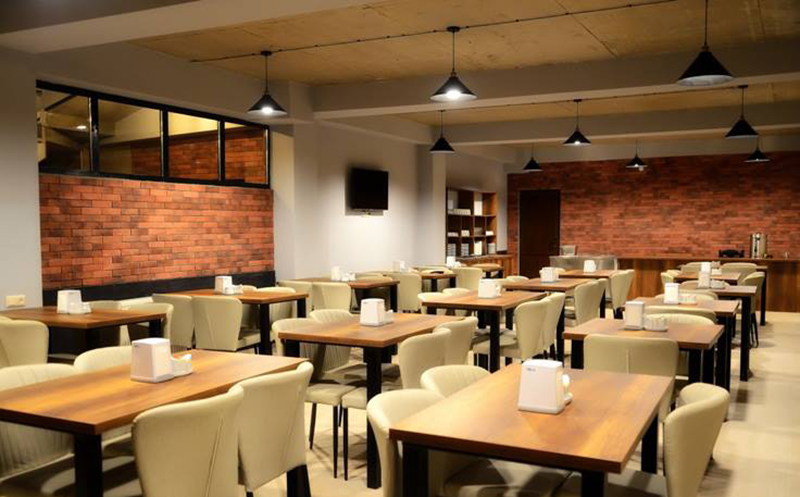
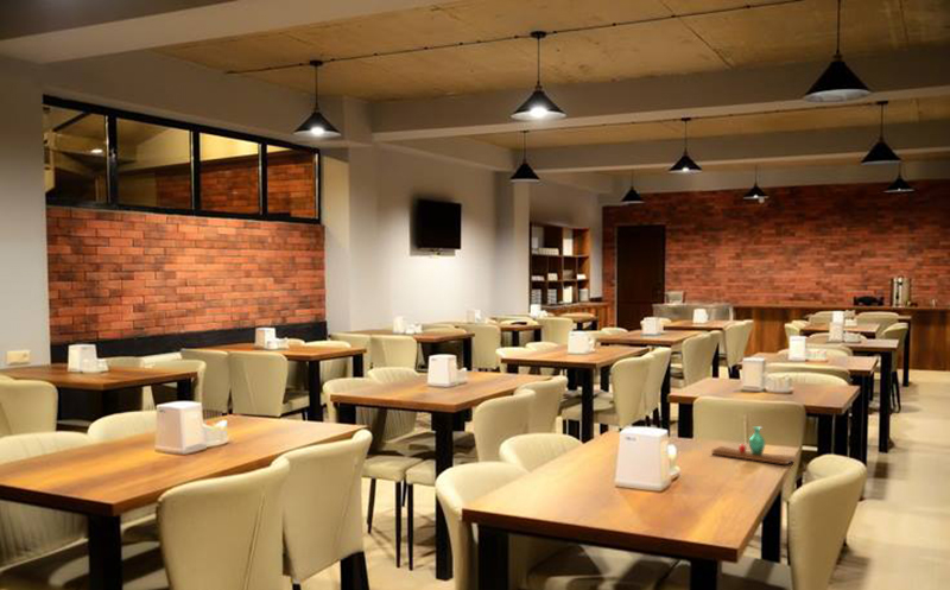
+ vase [711,425,796,465]
